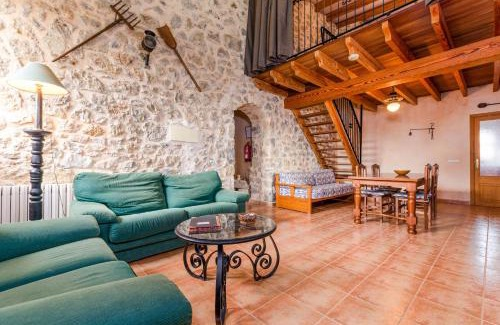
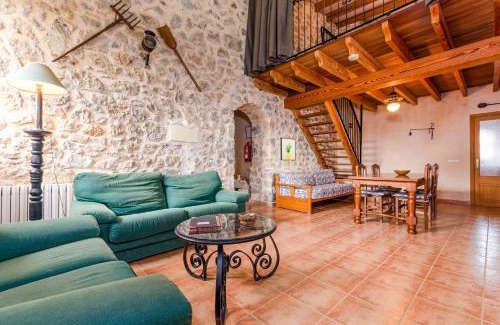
+ wall art [279,137,297,161]
